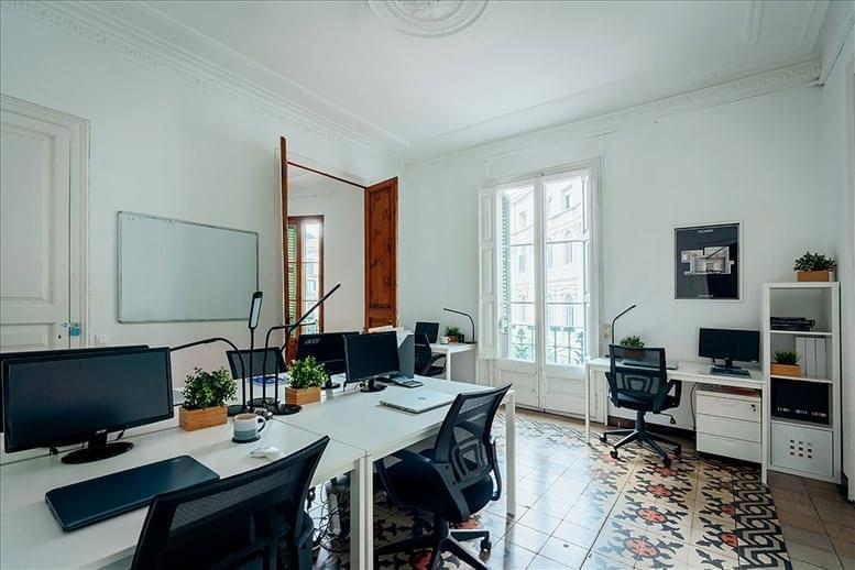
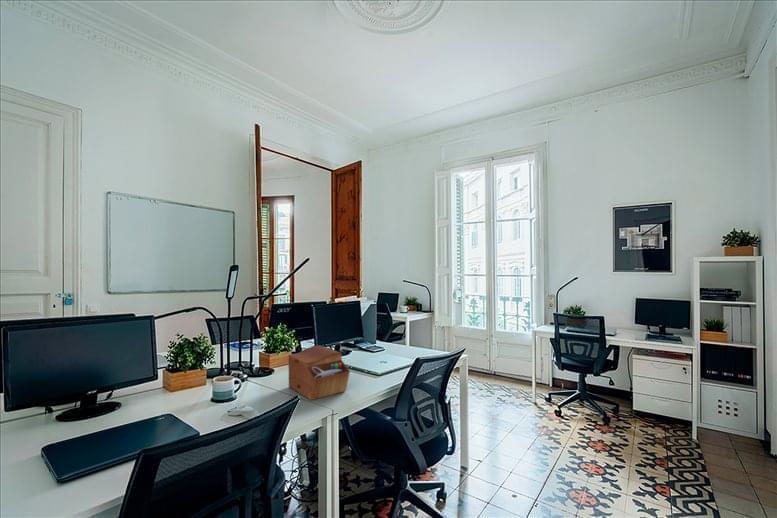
+ sewing box [288,344,351,401]
